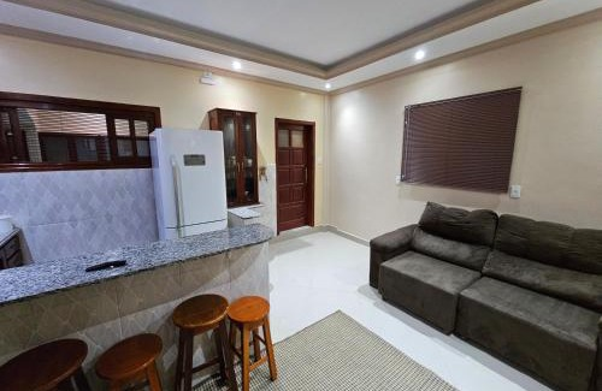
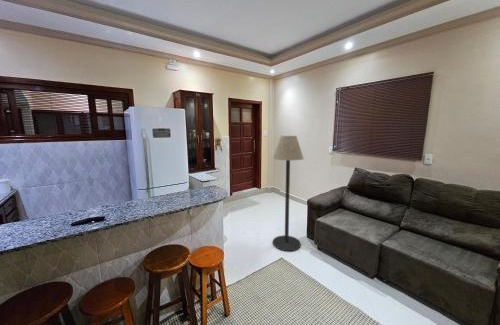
+ floor lamp [272,135,305,252]
